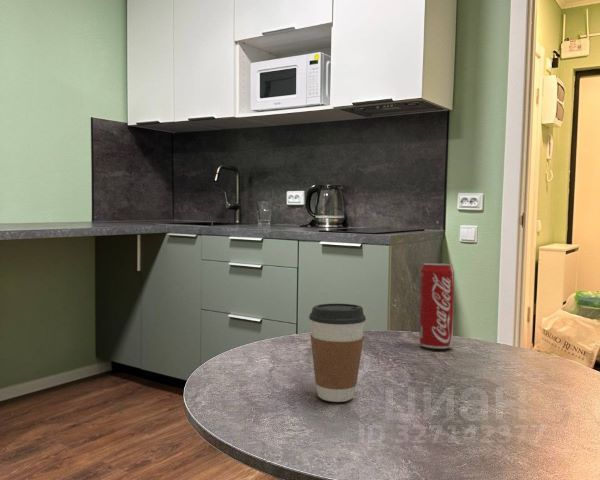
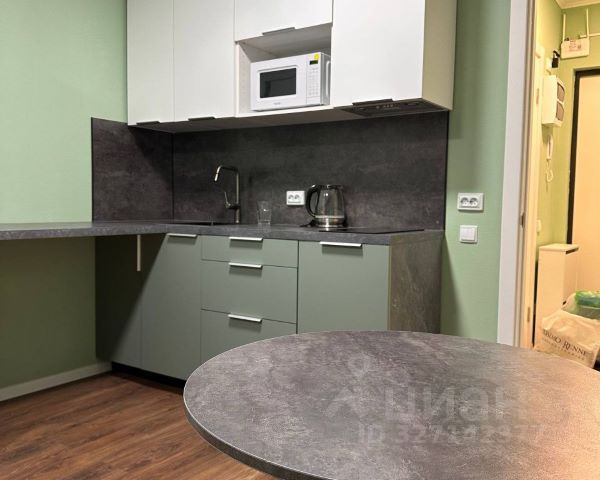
- beverage can [419,262,455,350]
- coffee cup [308,303,367,403]
